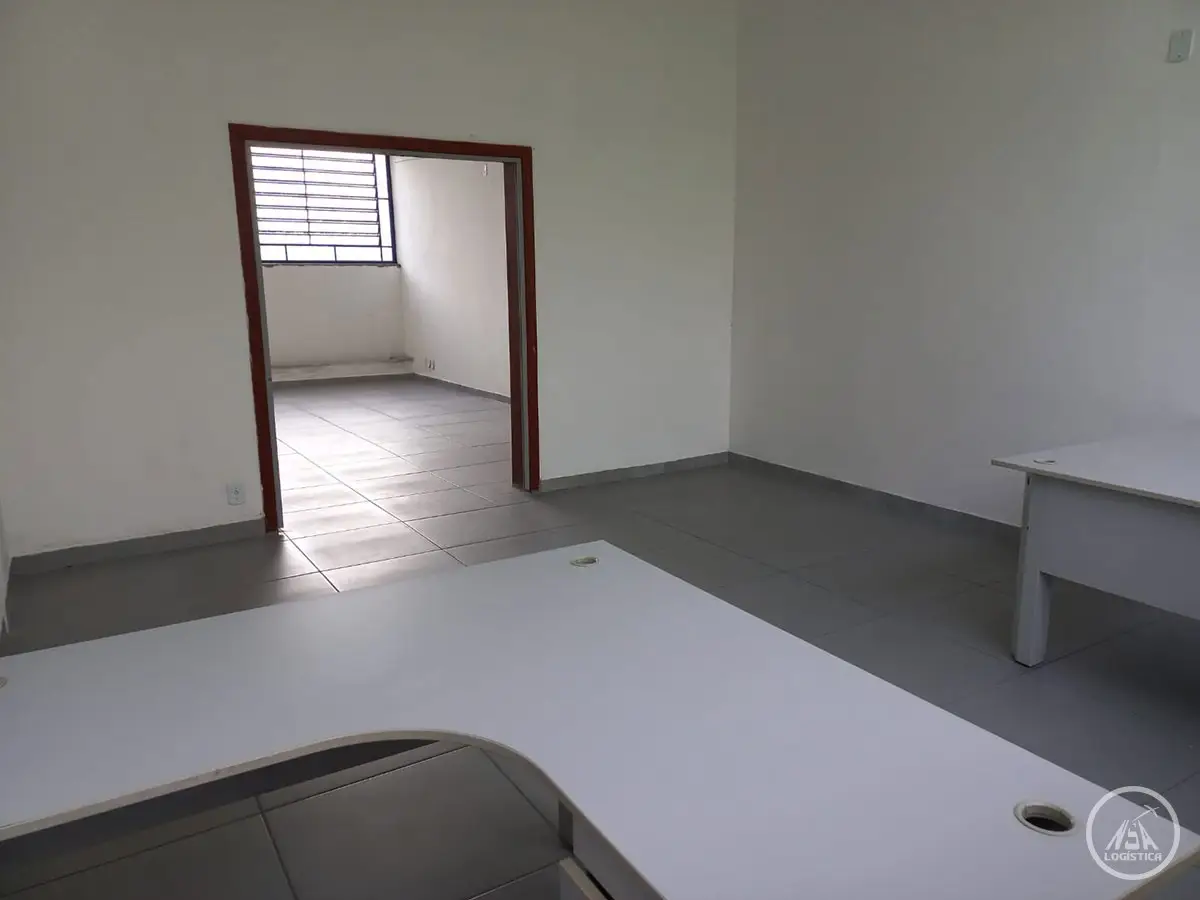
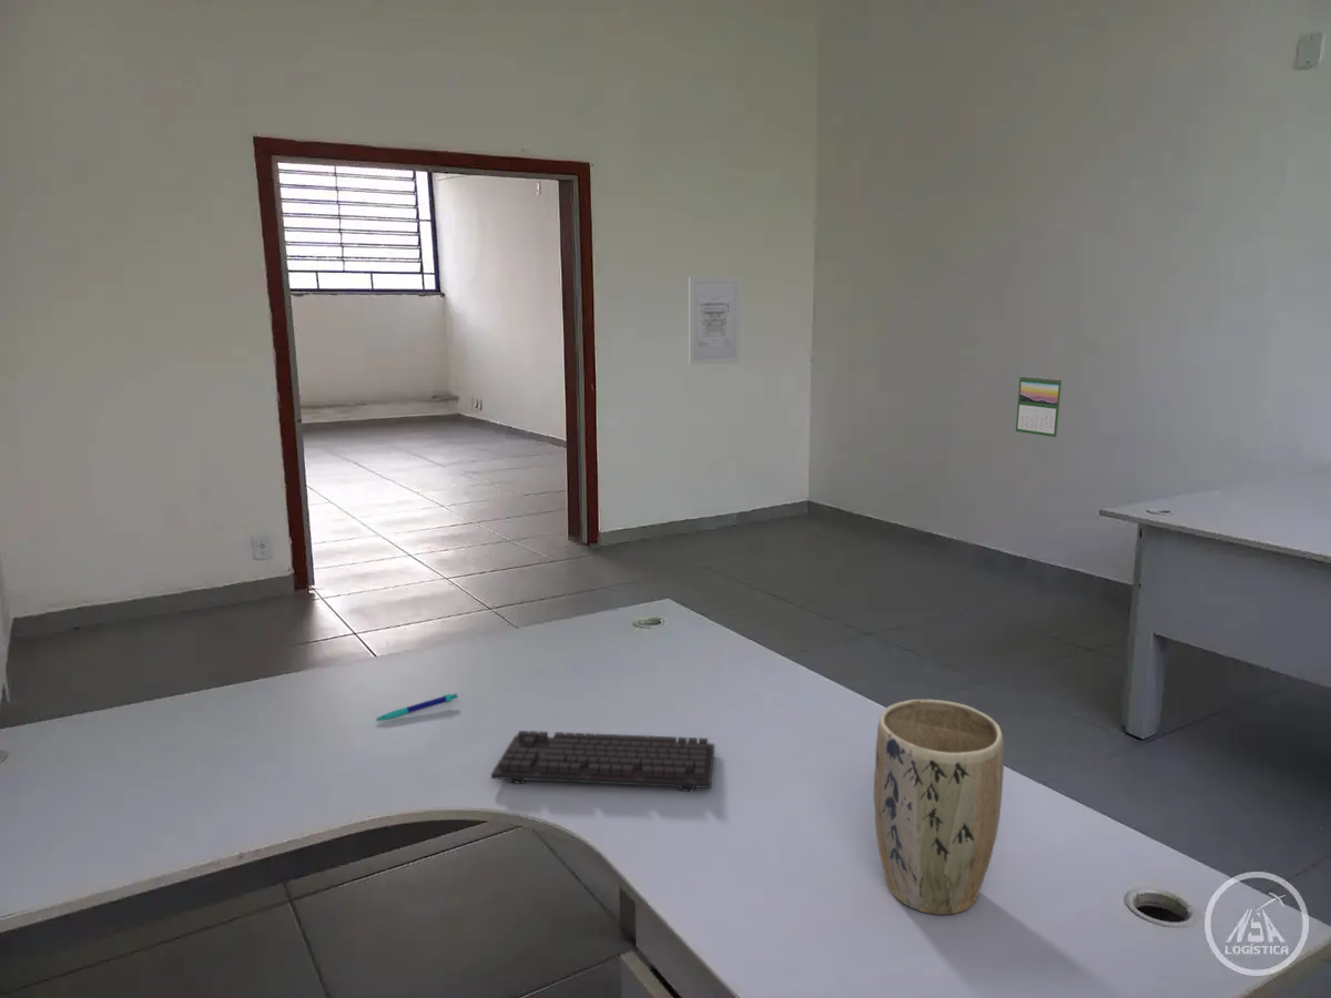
+ calendar [1015,375,1063,438]
+ pen [373,692,459,722]
+ wall art [688,276,742,366]
+ plant pot [873,699,1005,916]
+ keyboard [490,730,715,793]
